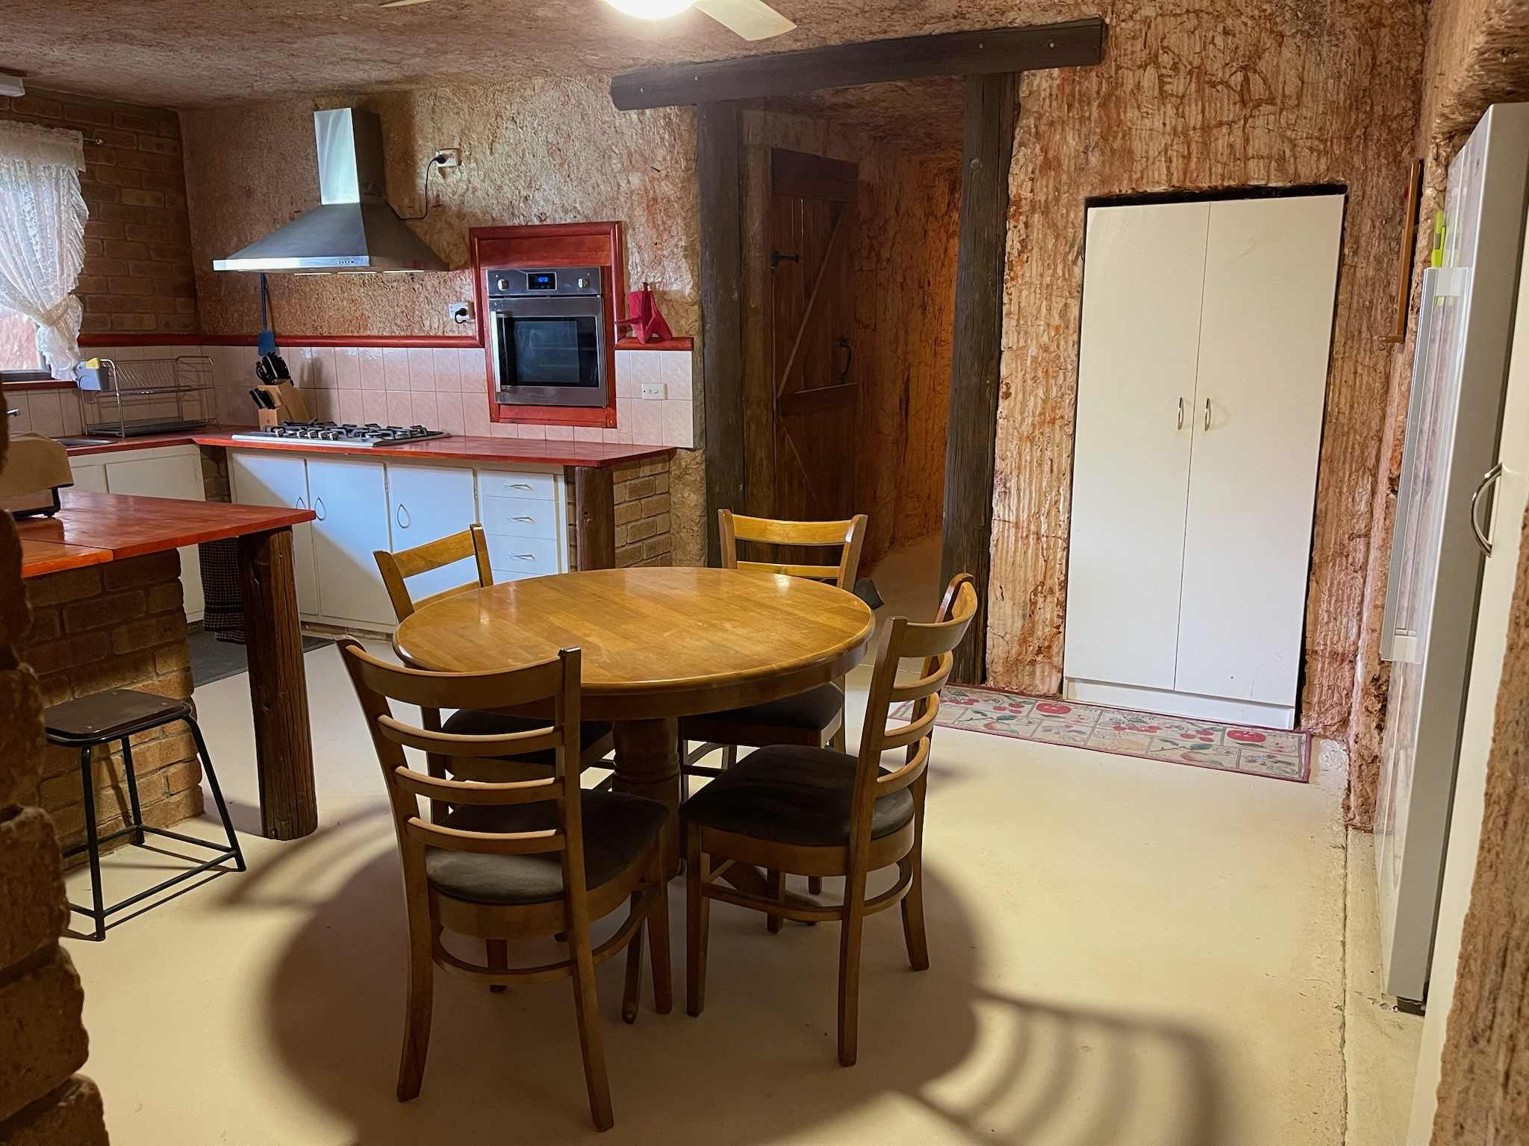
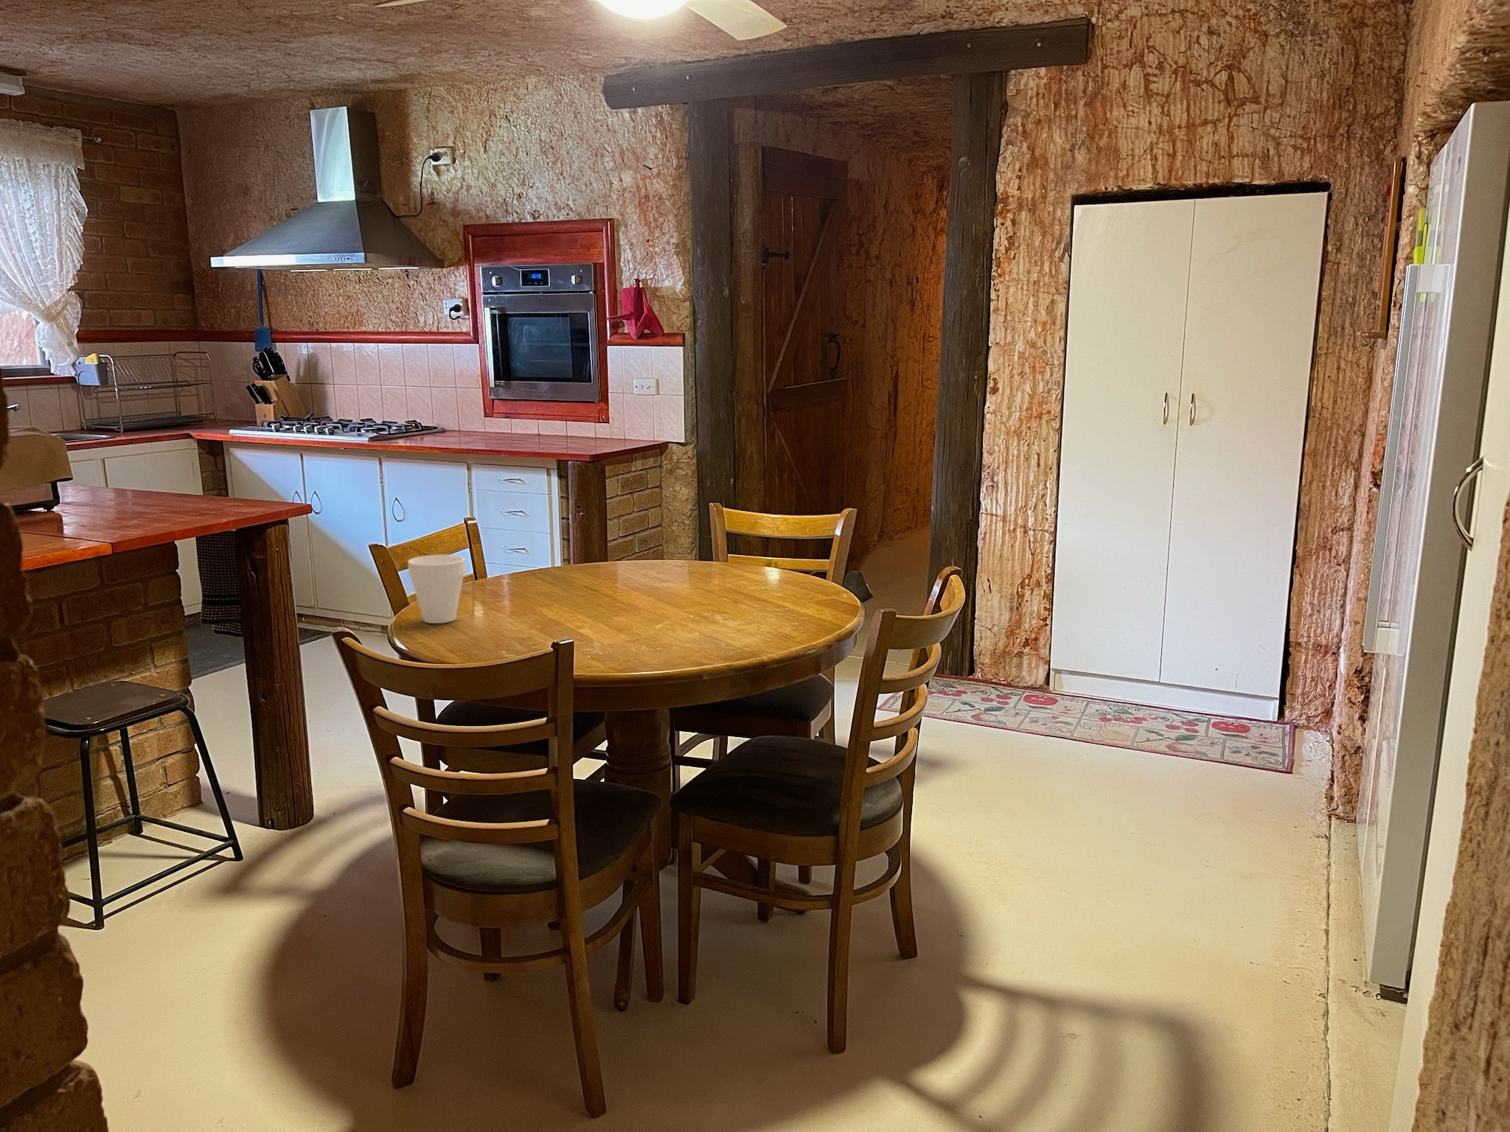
+ cup [407,554,467,624]
